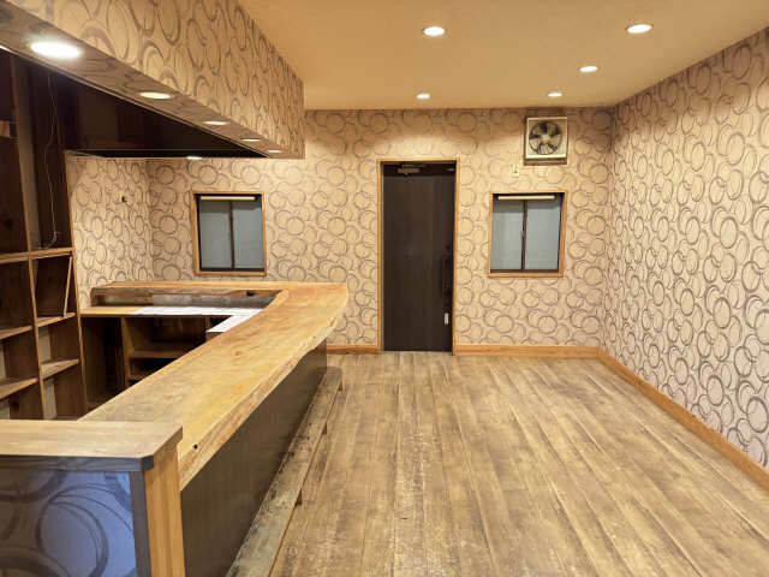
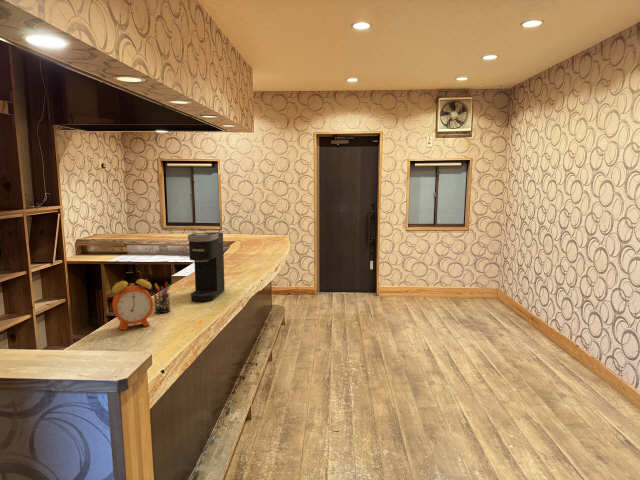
+ coffee maker [187,231,226,303]
+ alarm clock [111,270,155,331]
+ pen holder [153,281,172,314]
